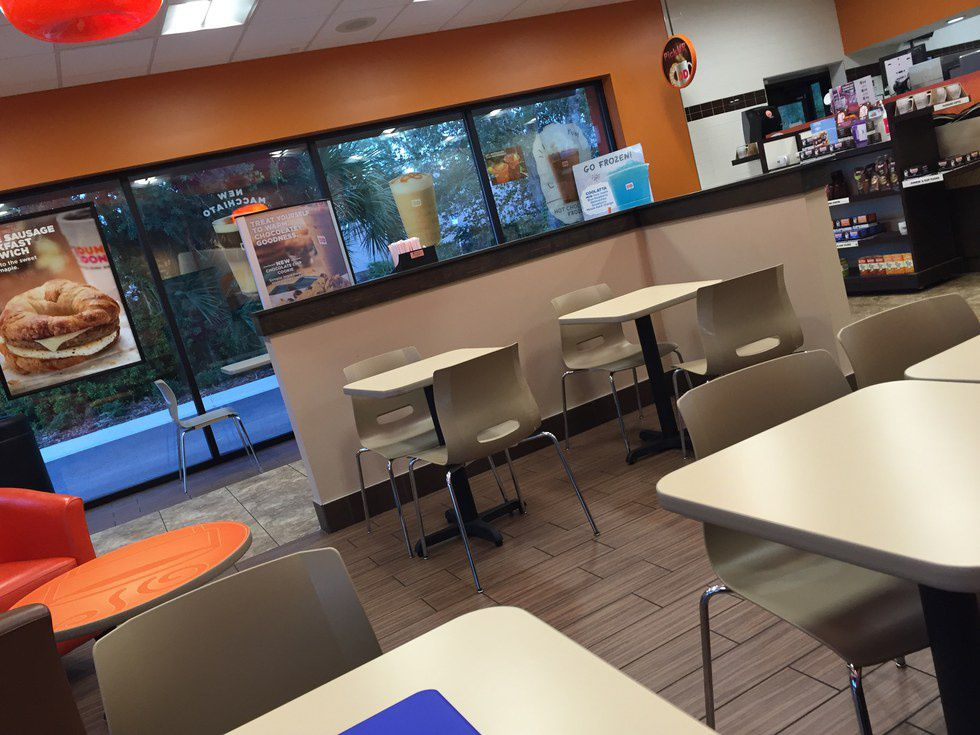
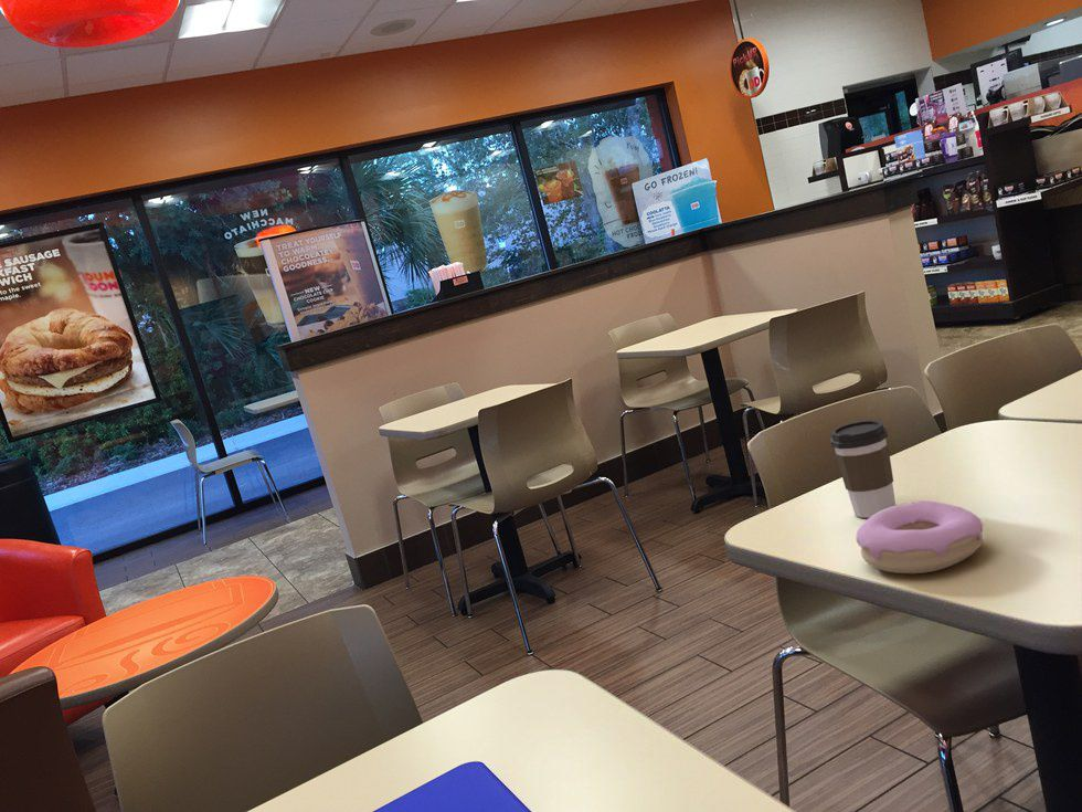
+ donut [855,499,984,574]
+ coffee cup [830,419,897,519]
